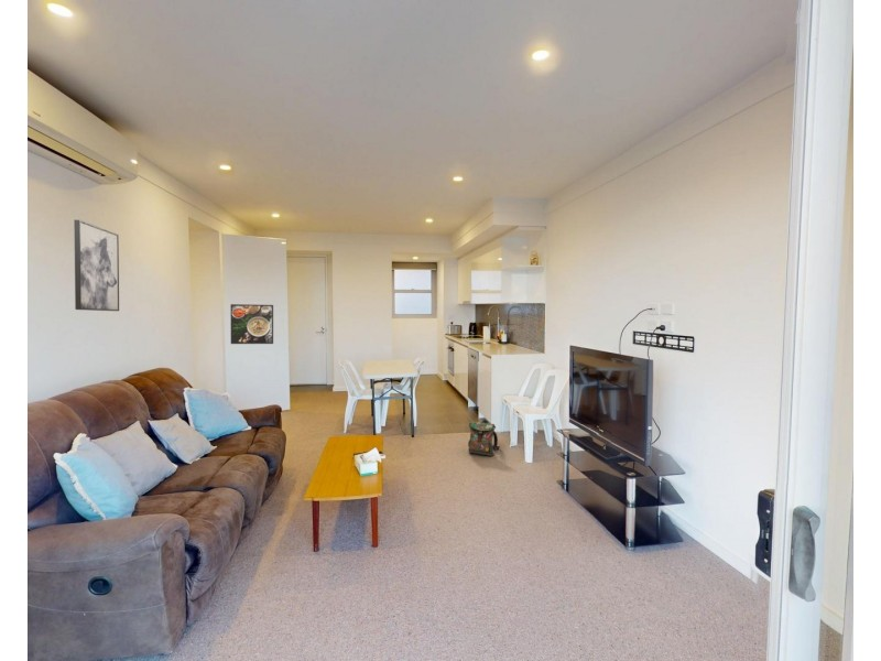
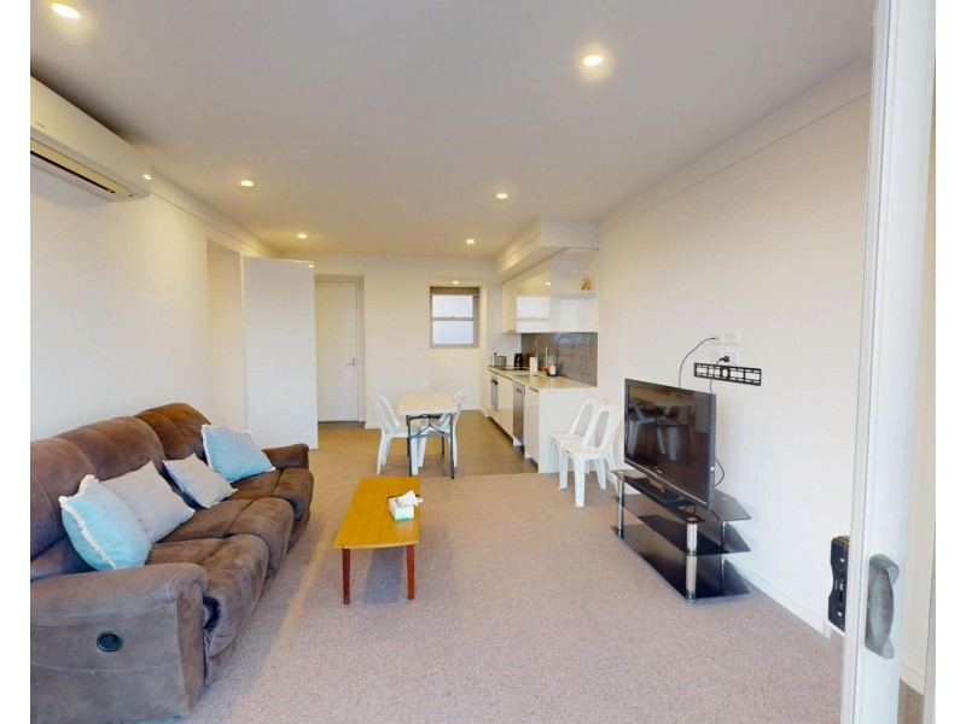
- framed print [229,303,274,345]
- wall art [73,219,120,312]
- backpack [467,420,501,457]
